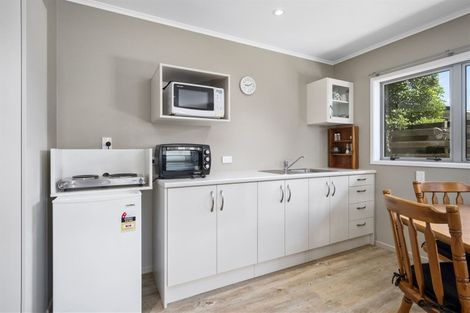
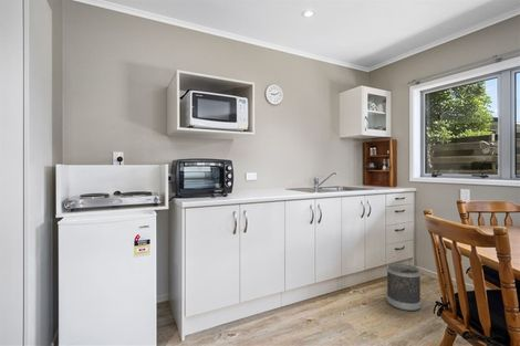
+ wastebasket [386,262,422,312]
